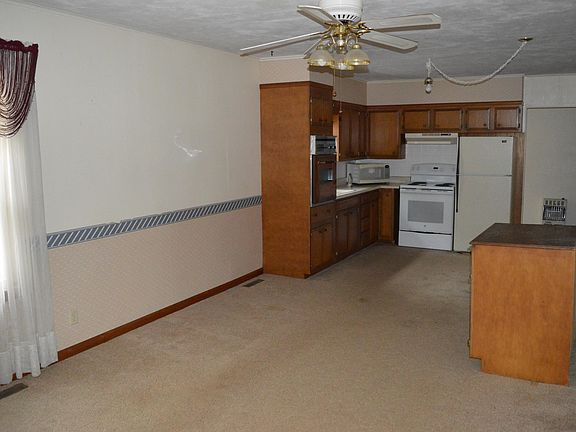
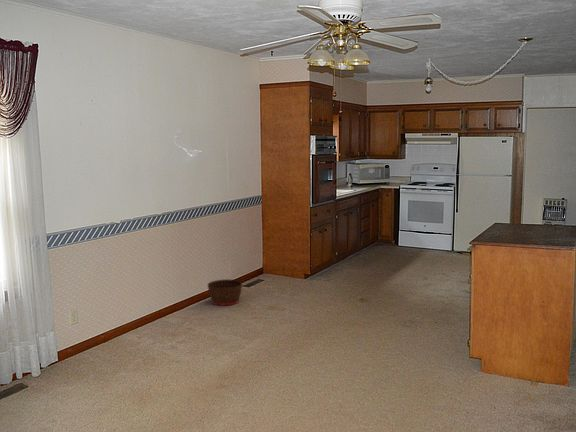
+ basket [207,278,243,306]
